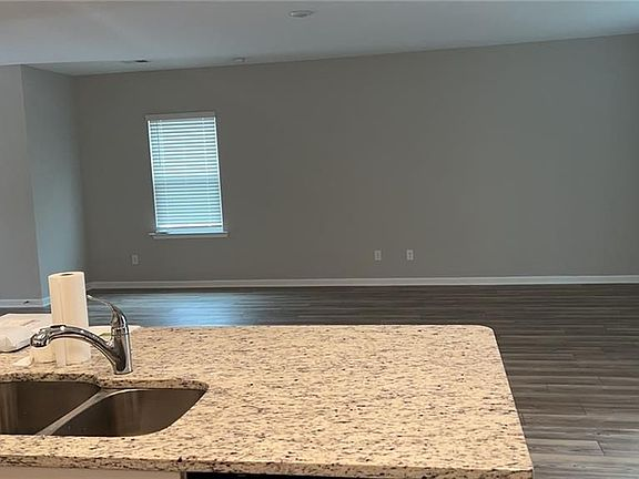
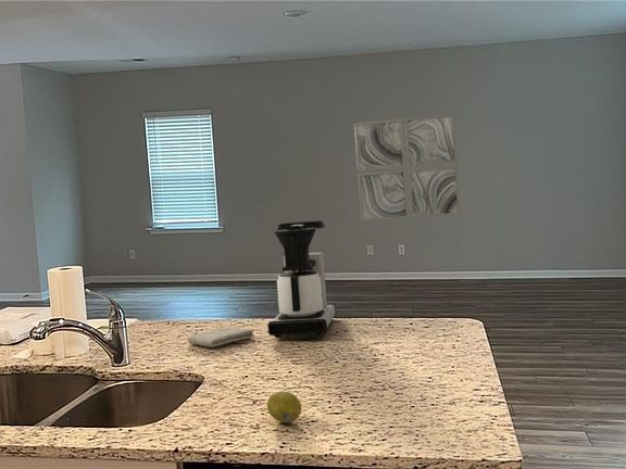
+ fruit [266,390,302,423]
+ wall art [353,113,462,223]
+ coffee maker [266,219,337,339]
+ washcloth [187,326,255,348]
